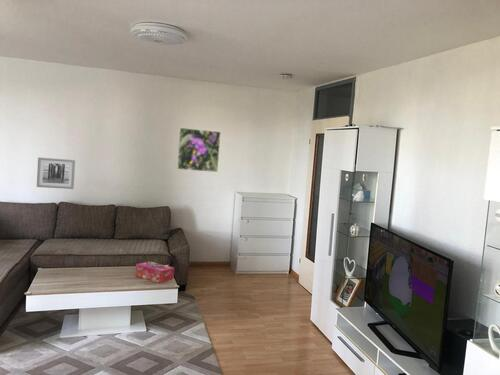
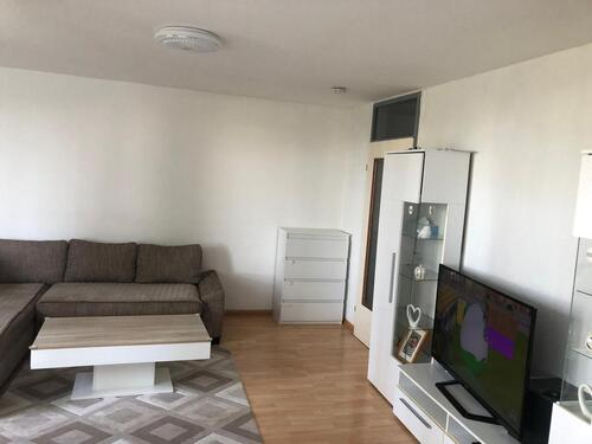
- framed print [176,127,222,173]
- wall art [36,157,76,190]
- tissue box [135,260,175,284]
